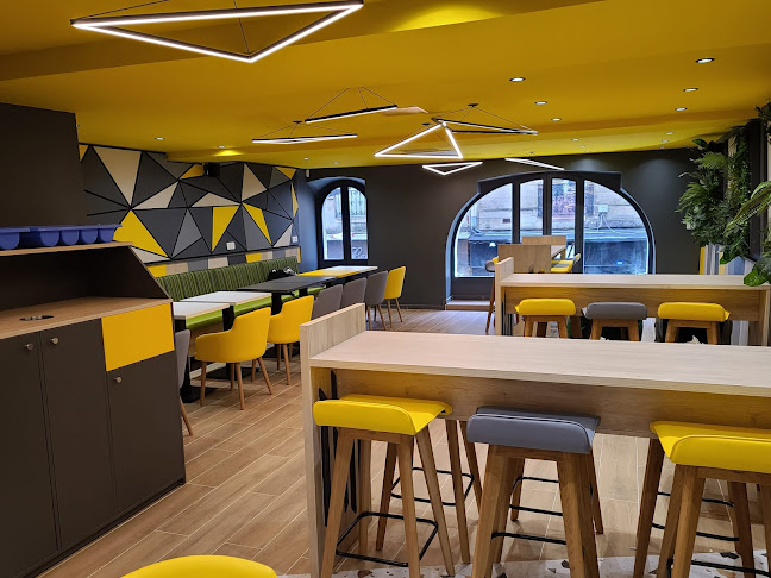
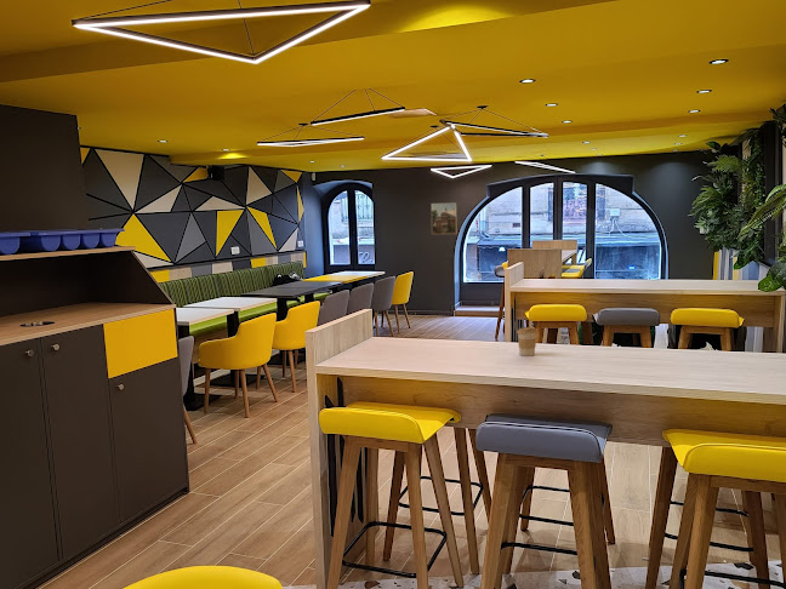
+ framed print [431,201,458,235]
+ coffee cup [516,326,539,356]
